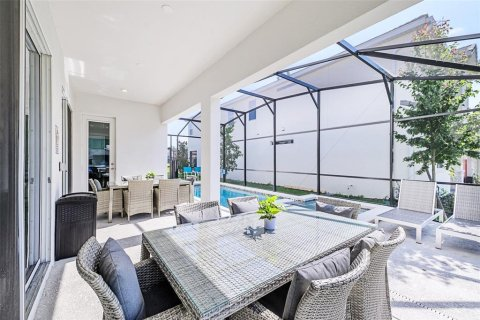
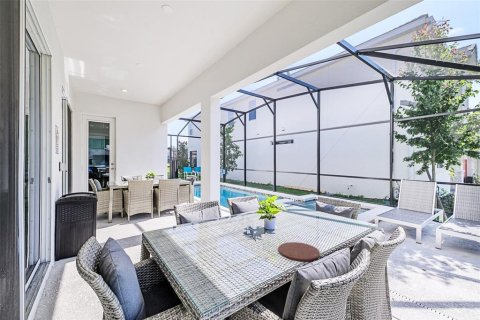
+ plate [277,241,321,262]
